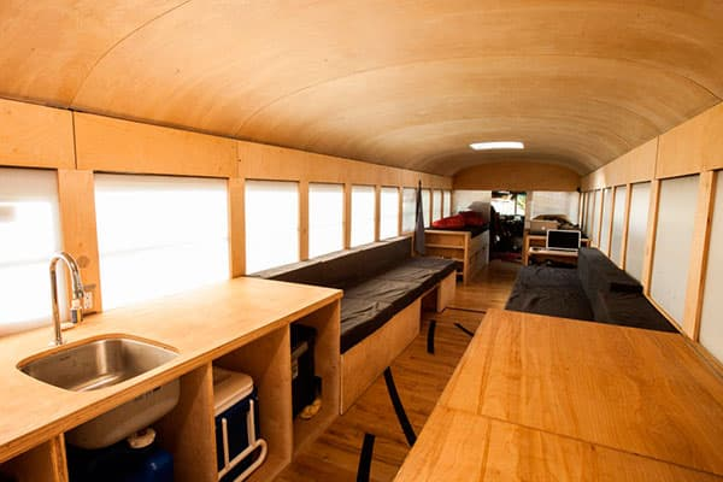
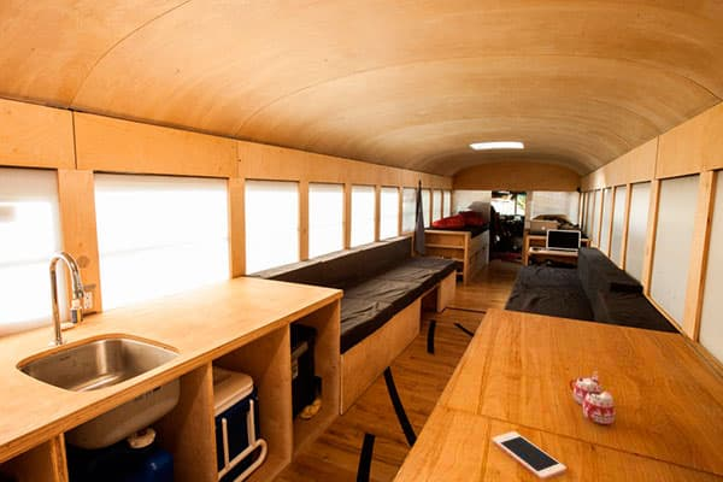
+ mug [568,371,617,425]
+ cell phone [492,430,568,481]
